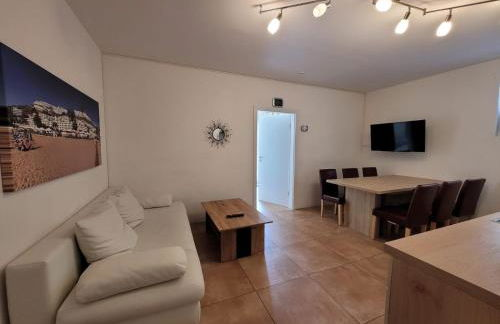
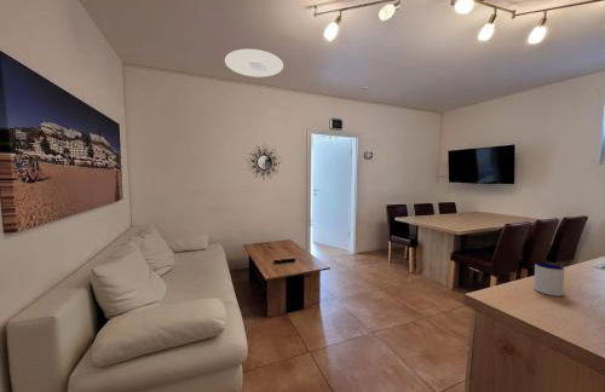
+ mug [532,261,566,298]
+ ceiling light [224,48,284,79]
